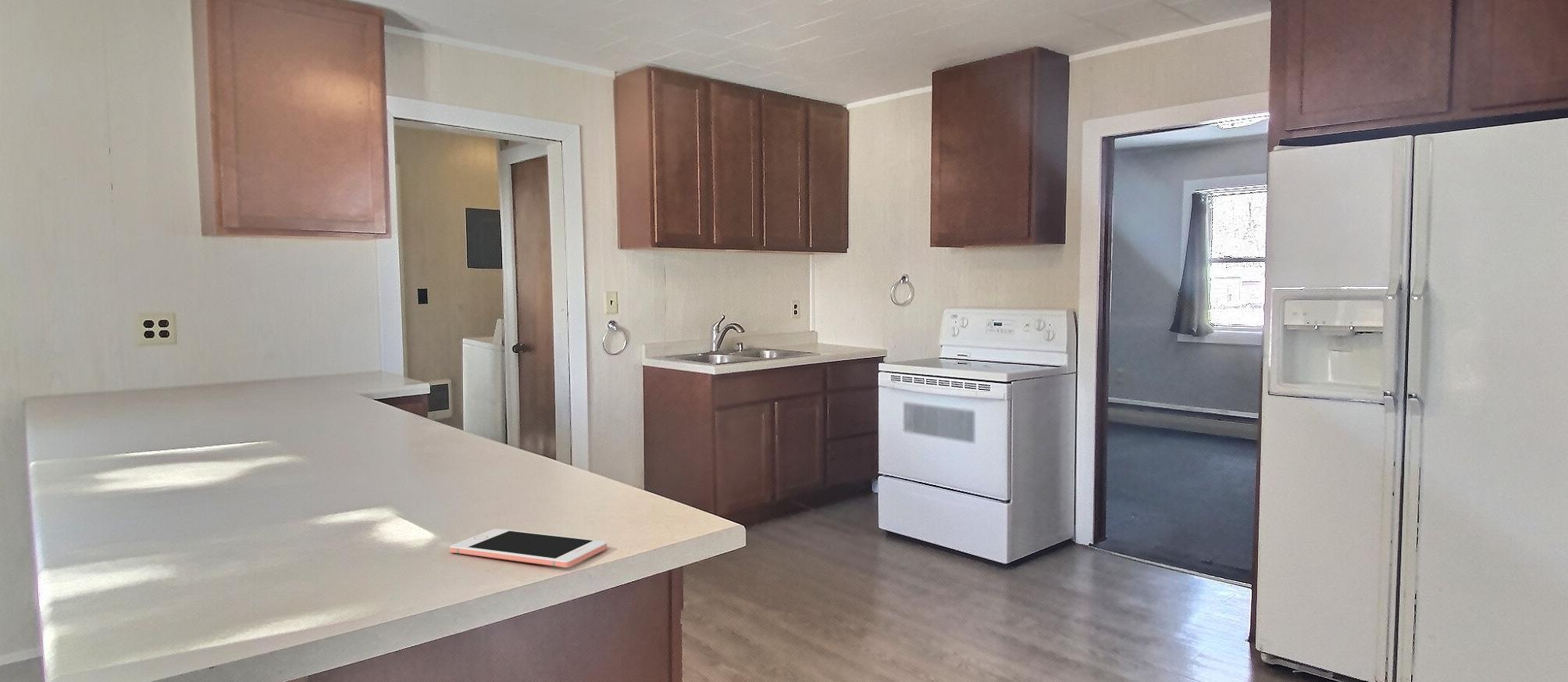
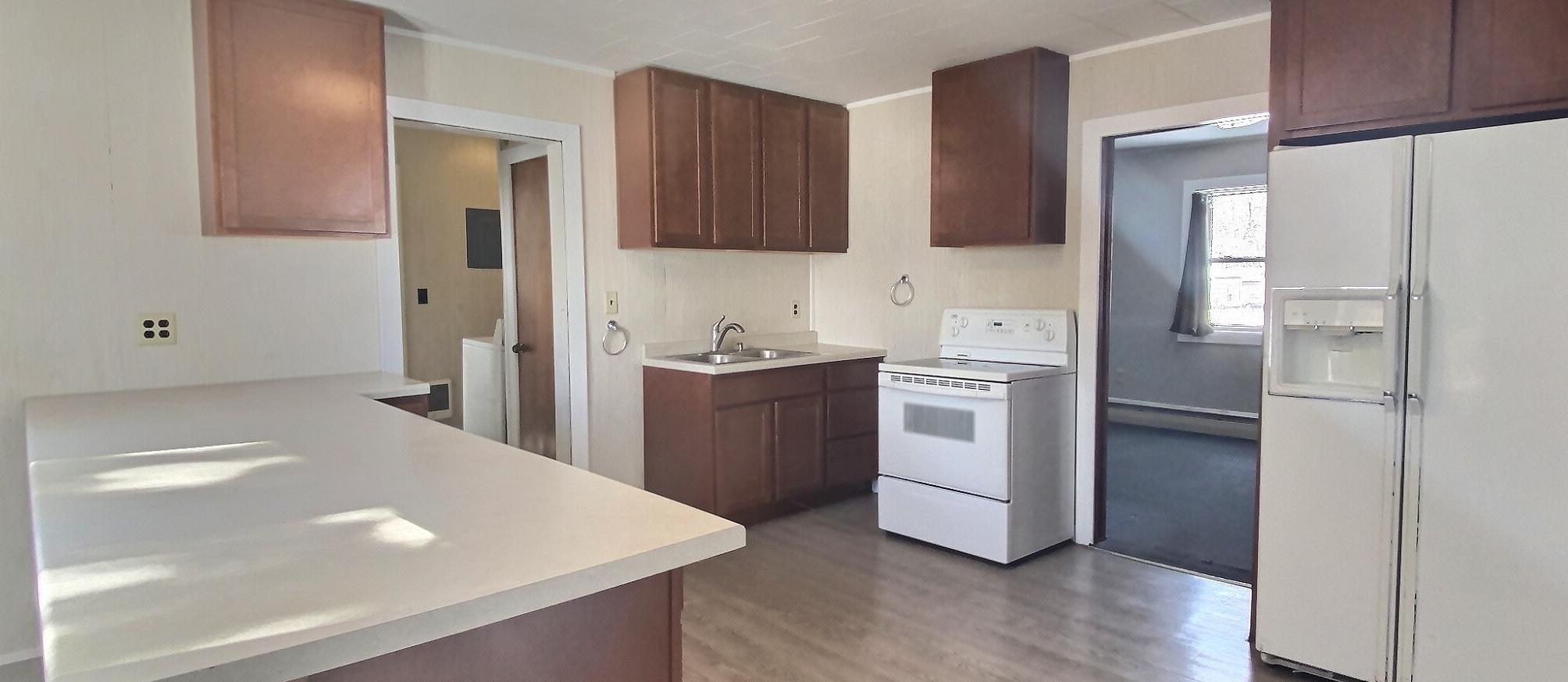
- cell phone [449,528,608,569]
